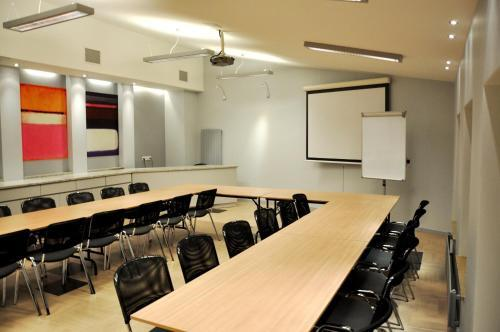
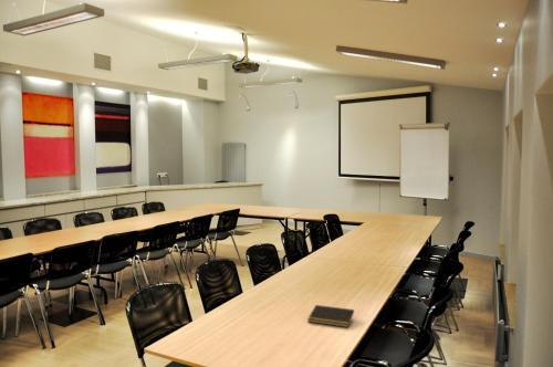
+ notepad [306,304,355,328]
